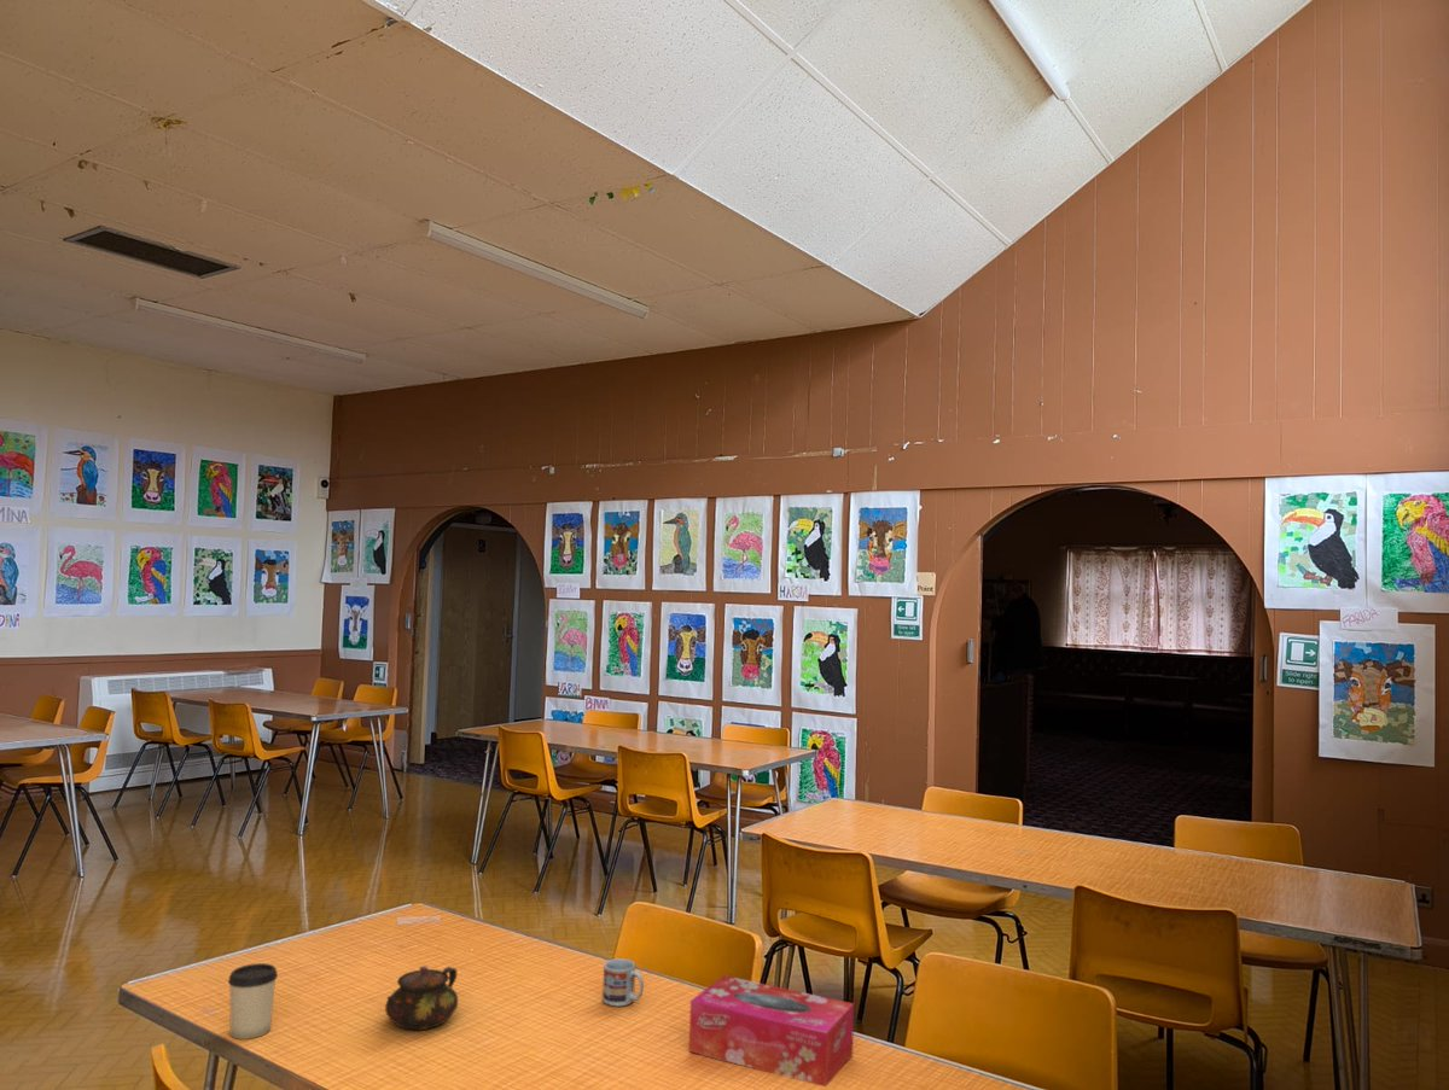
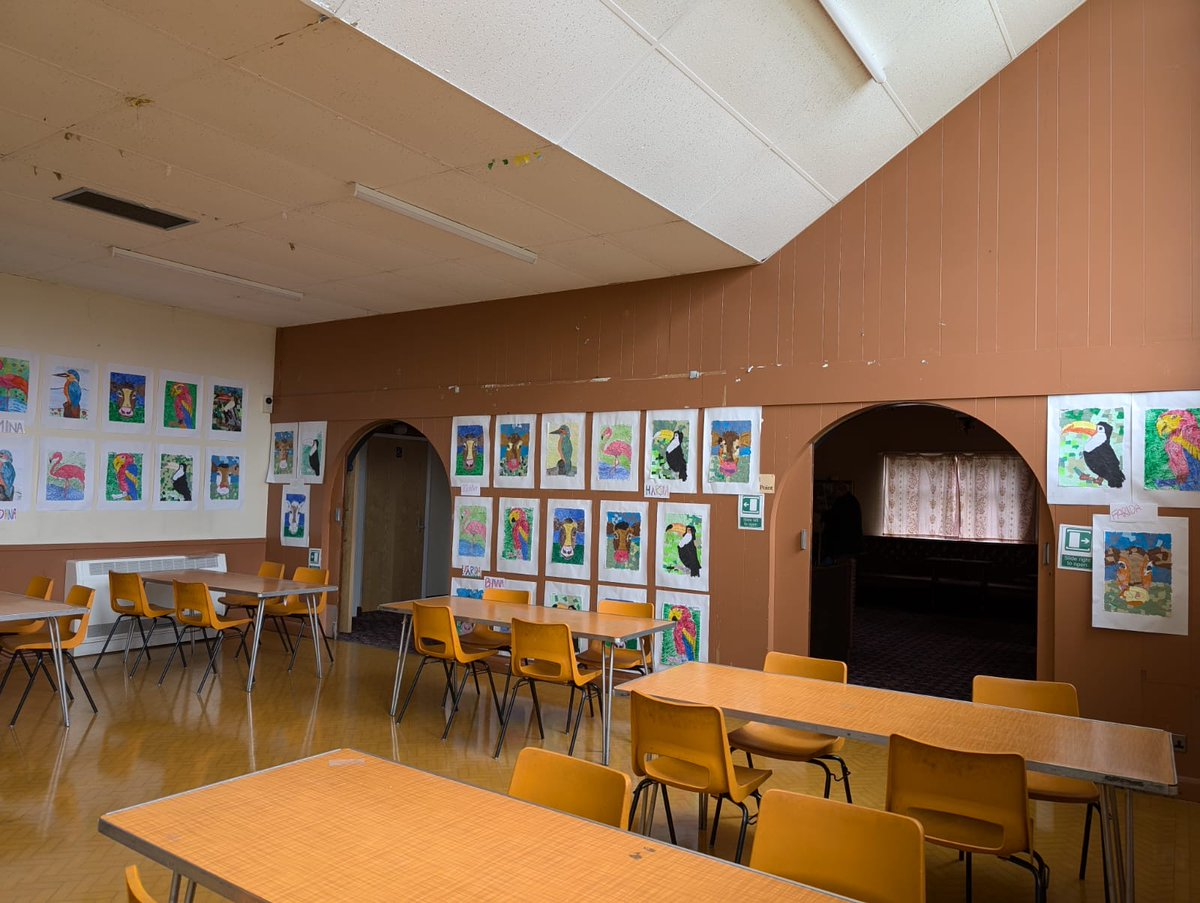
- teapot [384,964,459,1031]
- tissue box [688,974,855,1088]
- cup [601,957,645,1008]
- cup [227,962,279,1041]
